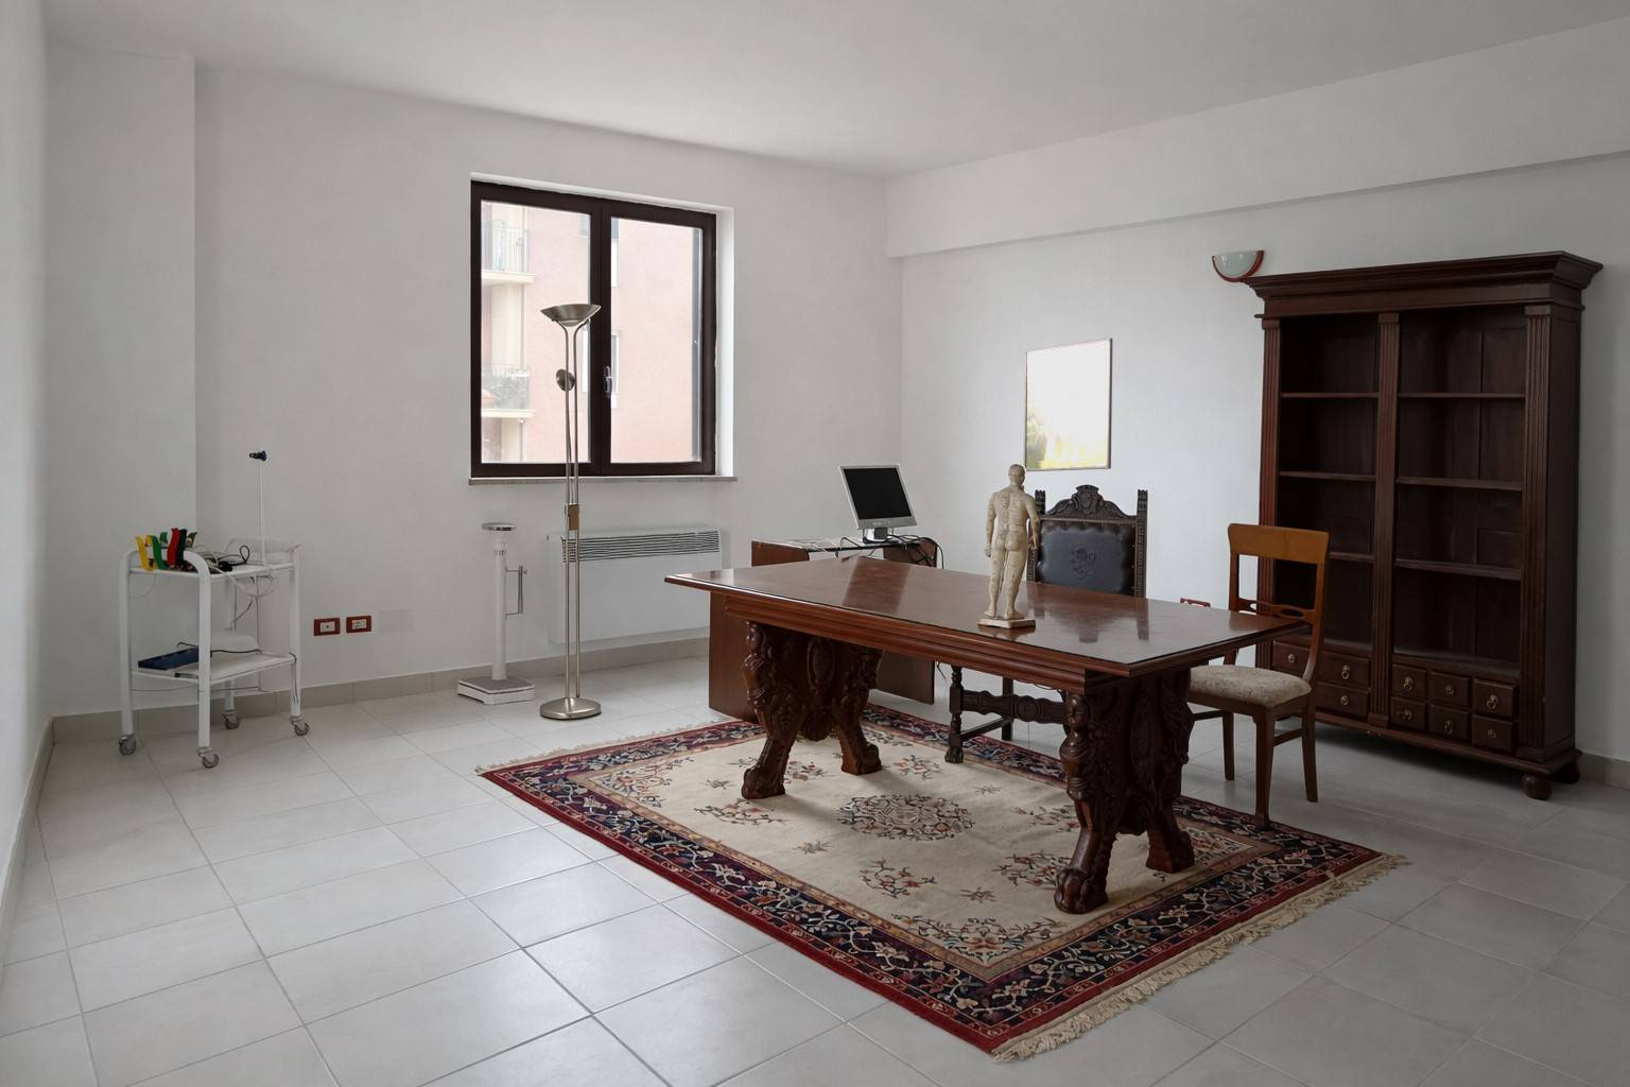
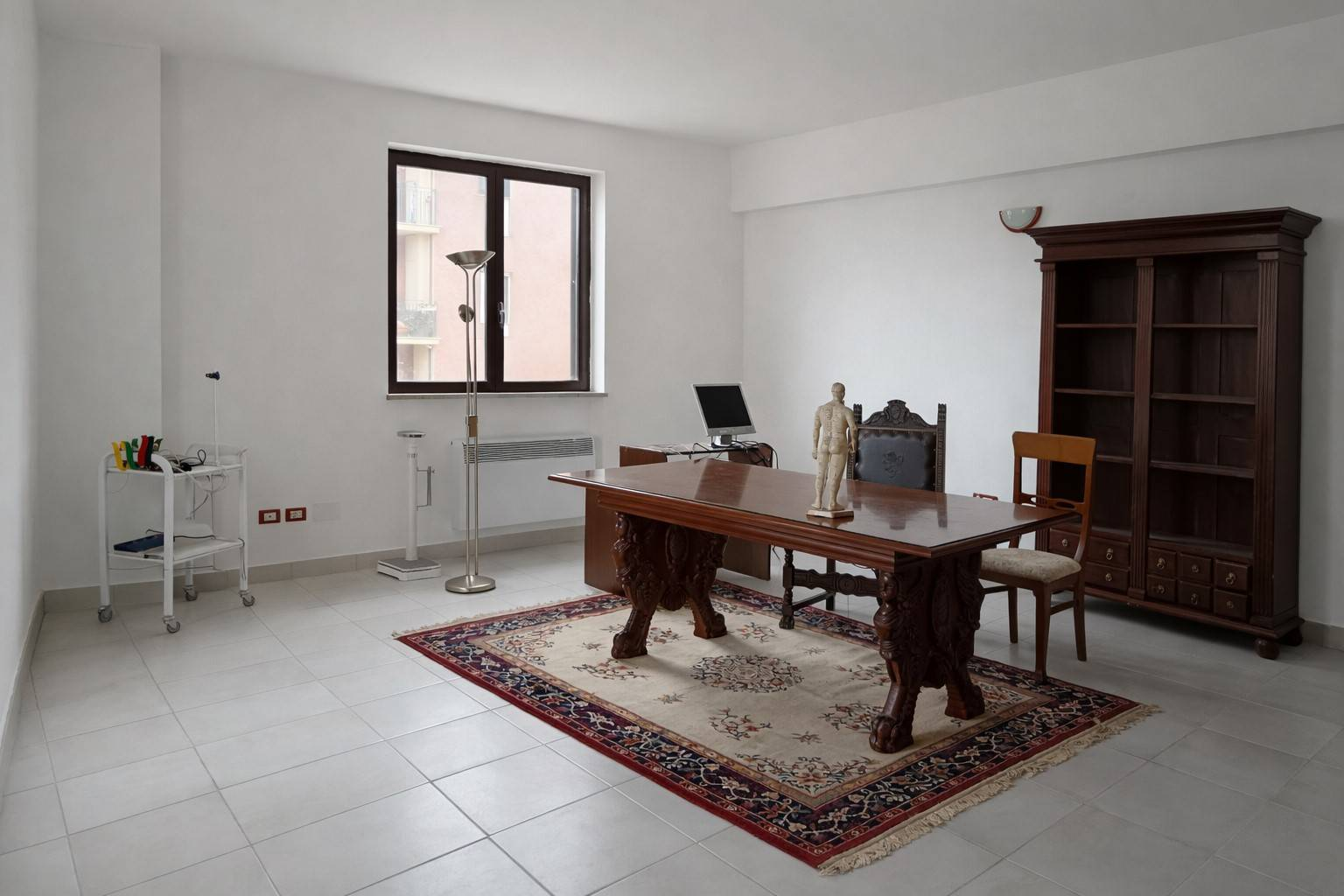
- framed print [1024,337,1113,472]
